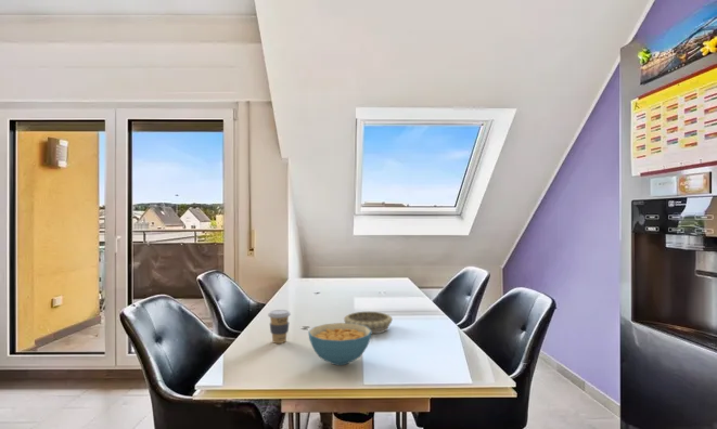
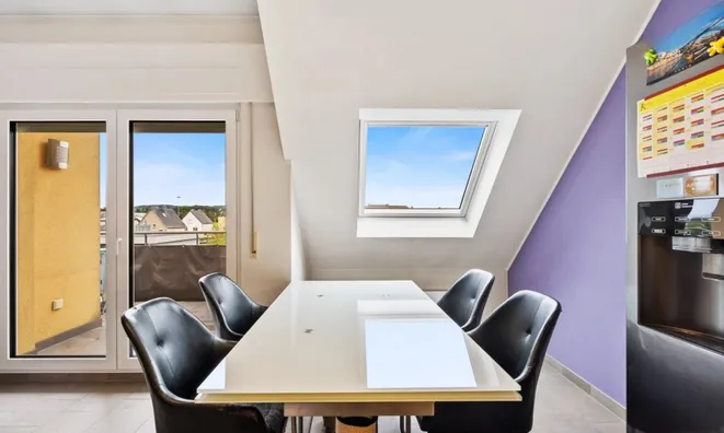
- decorative bowl [343,311,394,335]
- coffee cup [267,309,292,344]
- cereal bowl [307,322,372,366]
